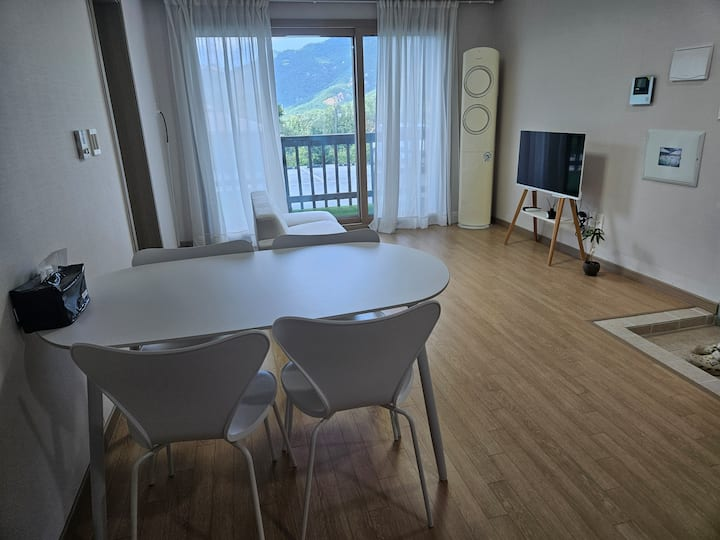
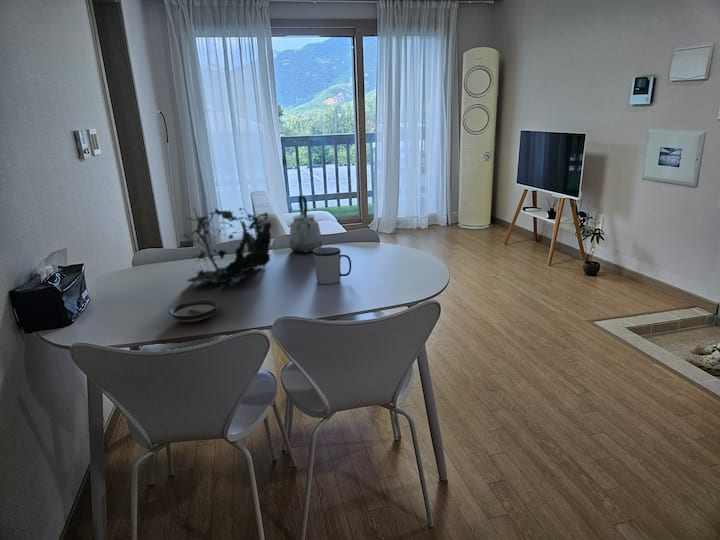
+ plant [181,207,272,284]
+ kettle [289,194,323,253]
+ saucer [168,298,219,323]
+ mug [312,246,352,285]
